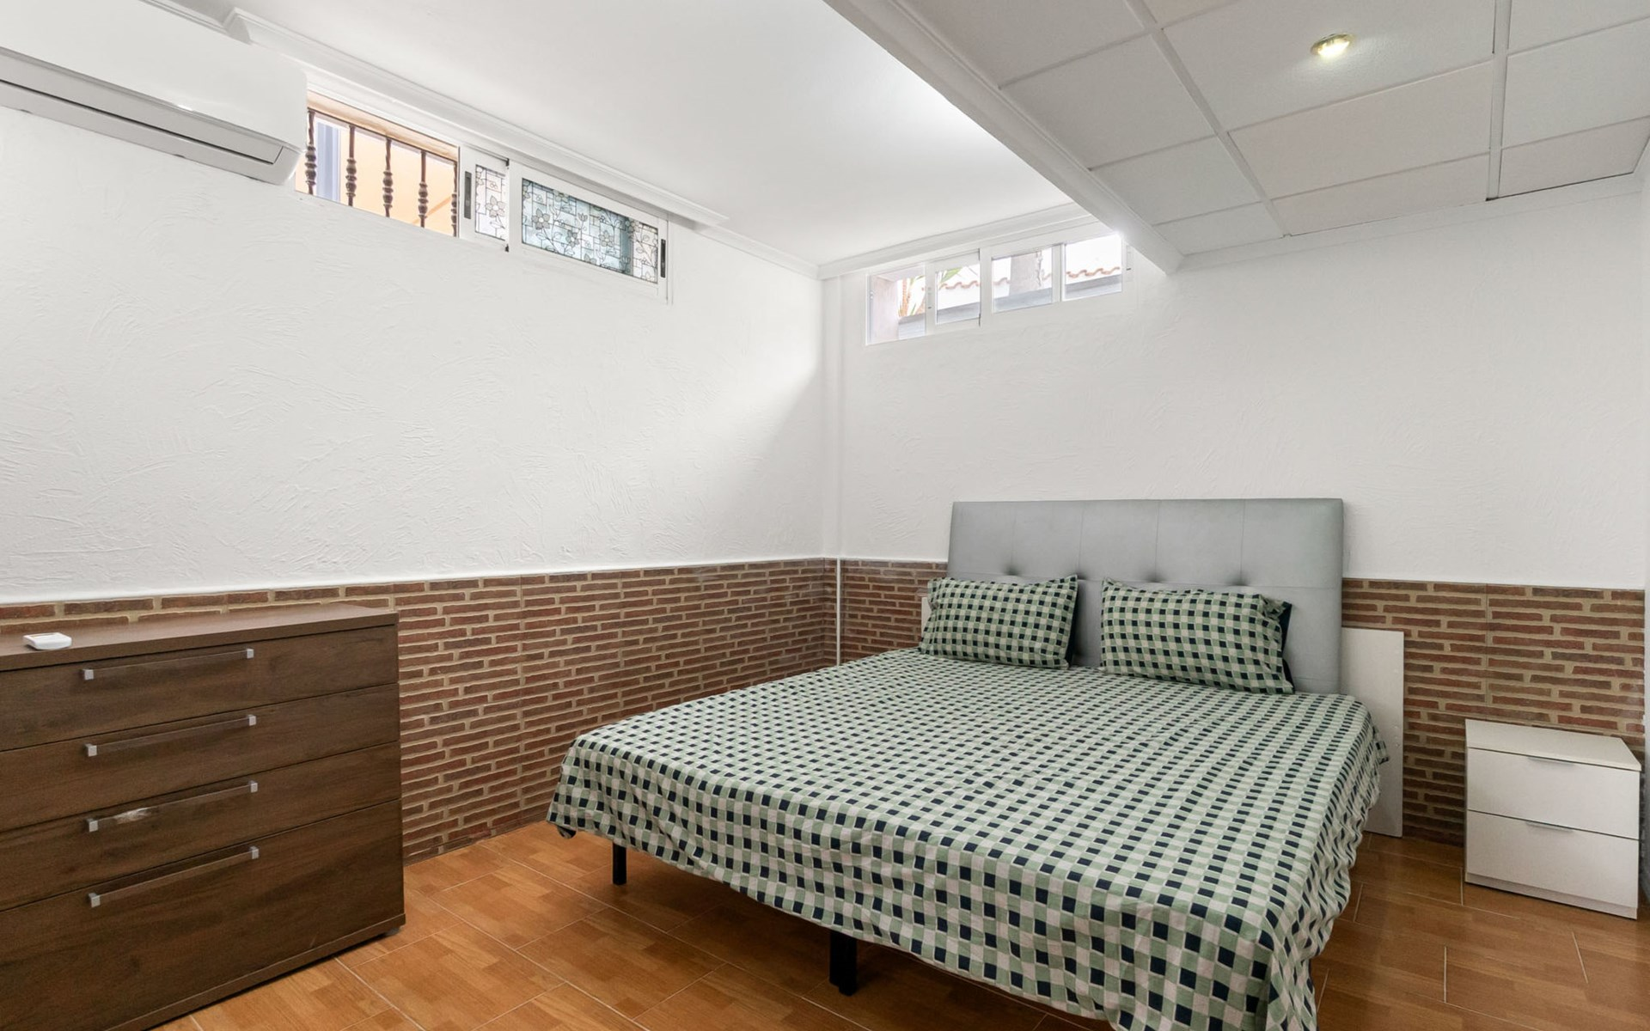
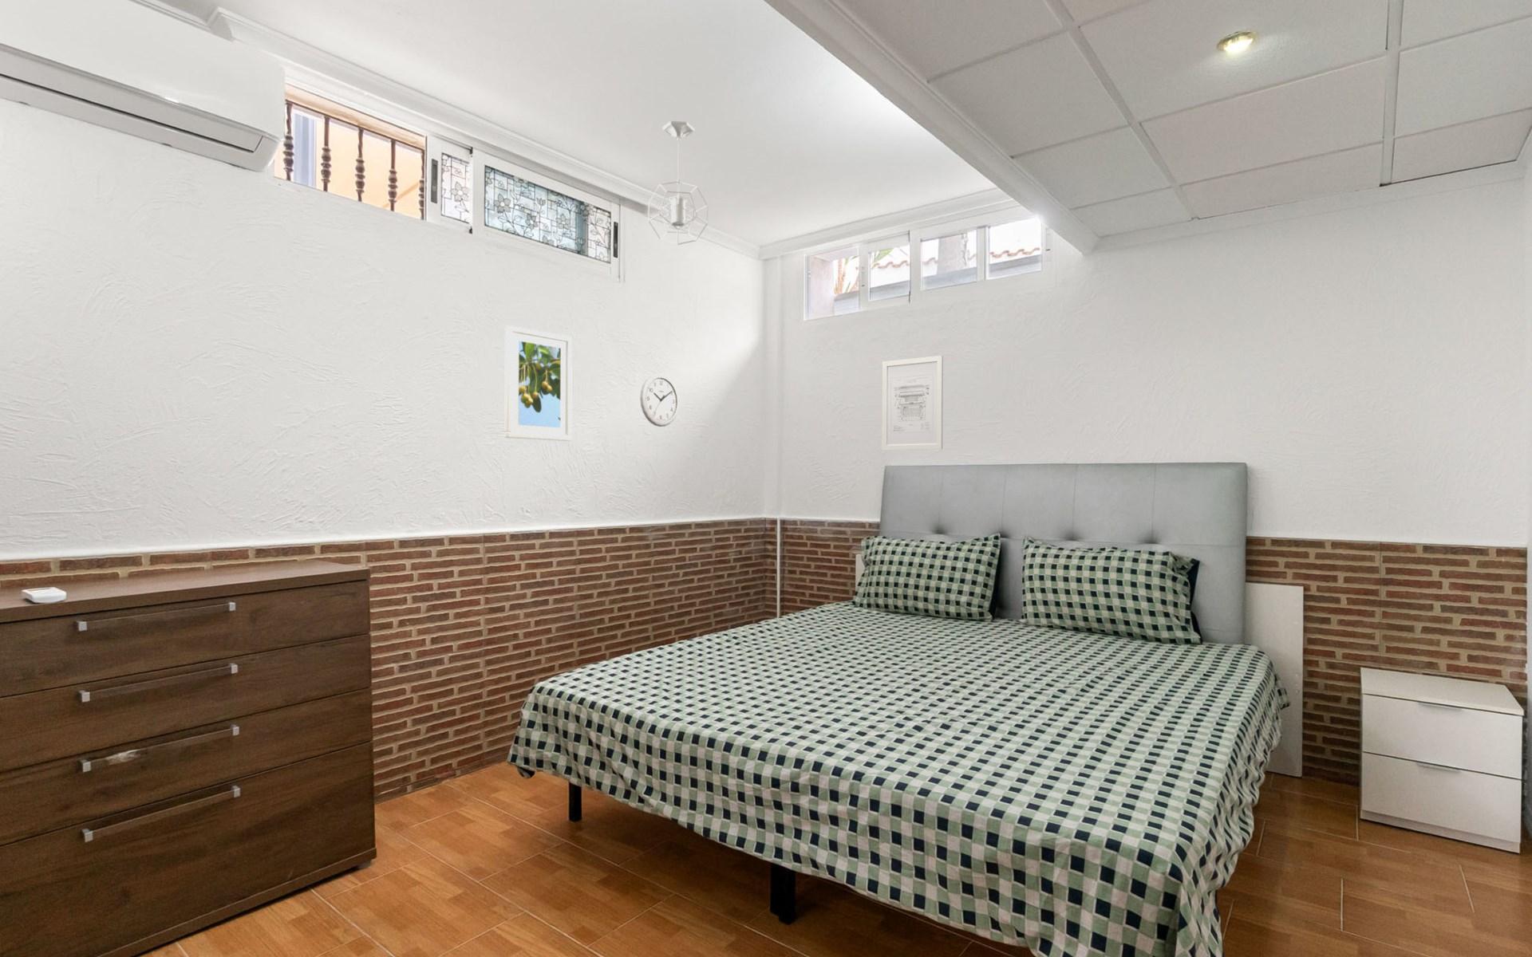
+ pendant light [647,120,708,246]
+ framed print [503,324,572,442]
+ wall clock [639,373,679,428]
+ wall art [881,355,944,451]
